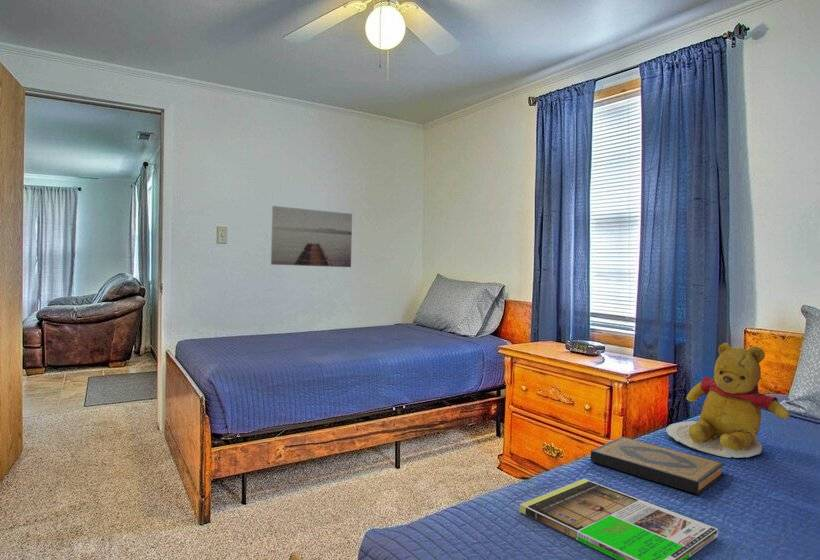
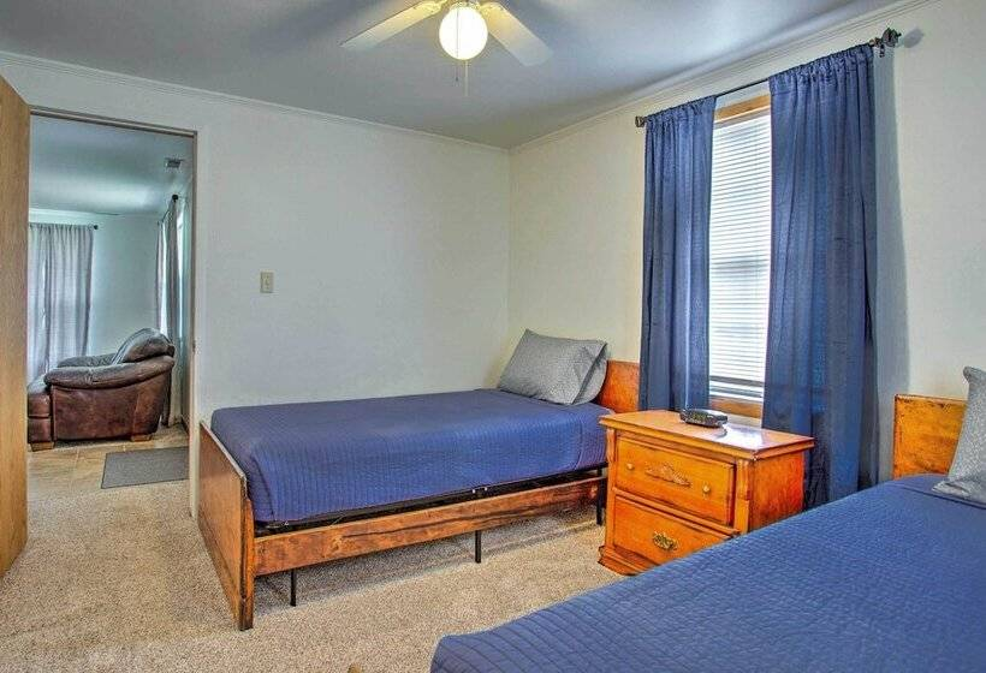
- magazine [518,478,719,560]
- wall art [270,205,353,268]
- hardback book [590,436,725,495]
- teddy bear [665,342,790,459]
